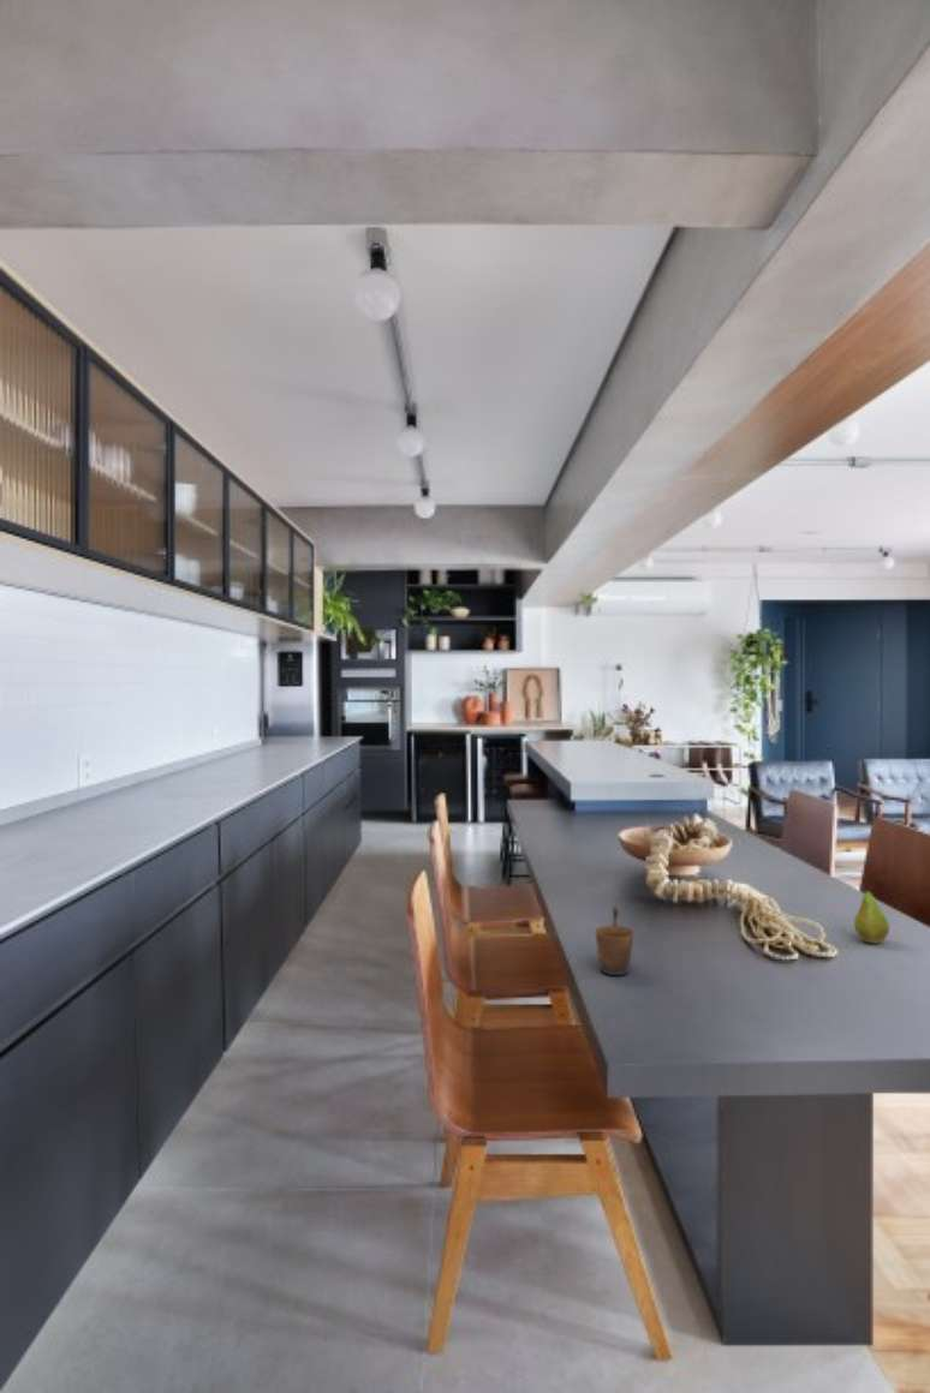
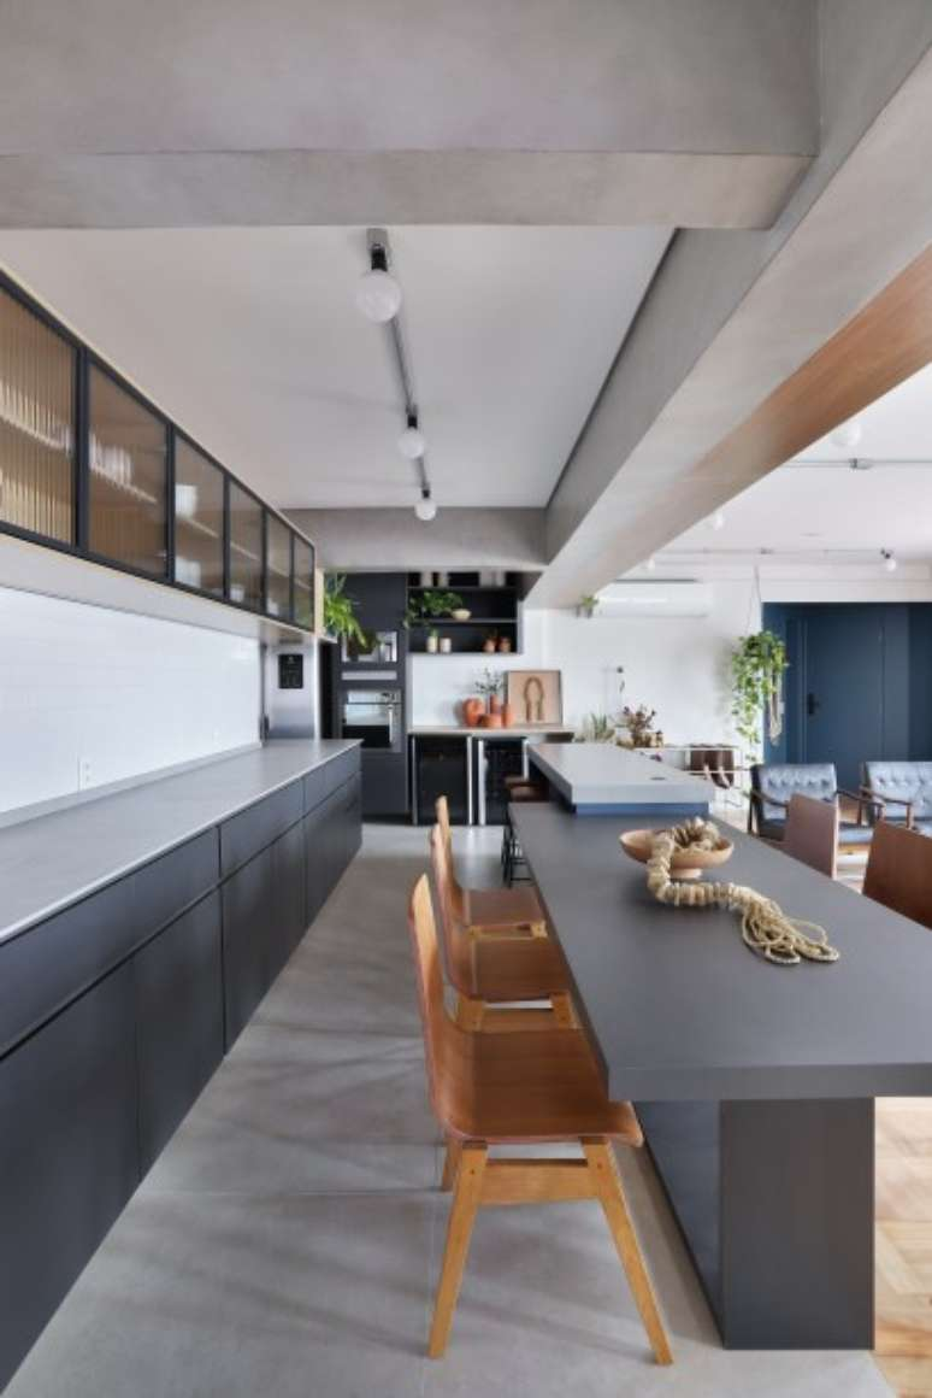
- mug [595,904,636,976]
- fruit [853,884,890,944]
